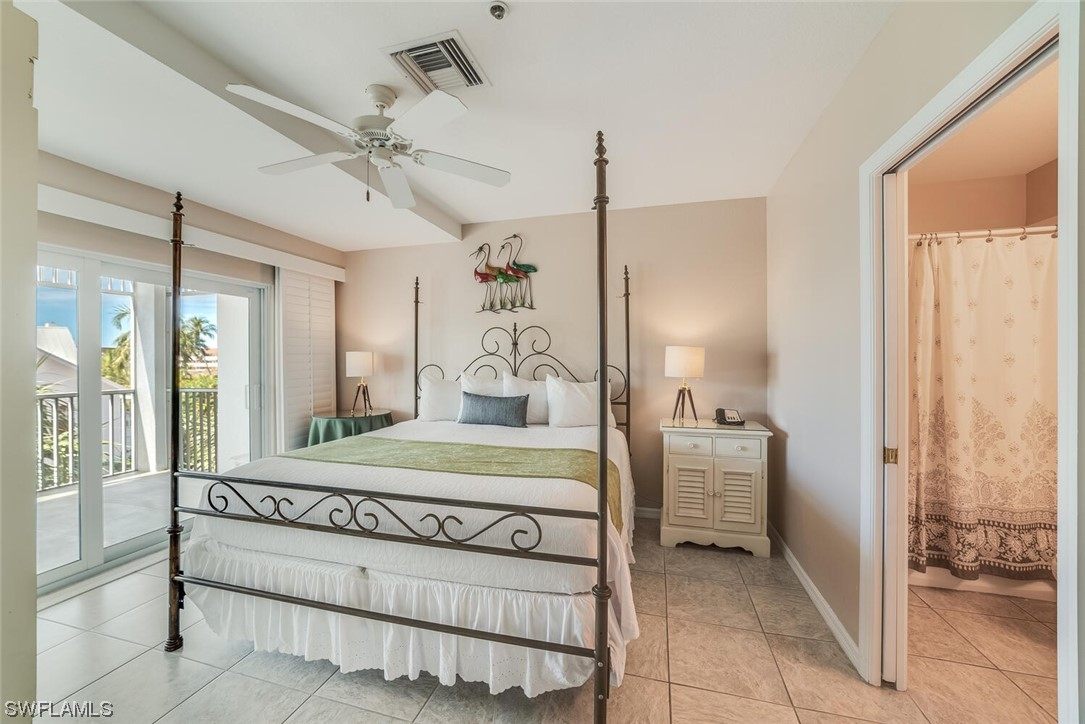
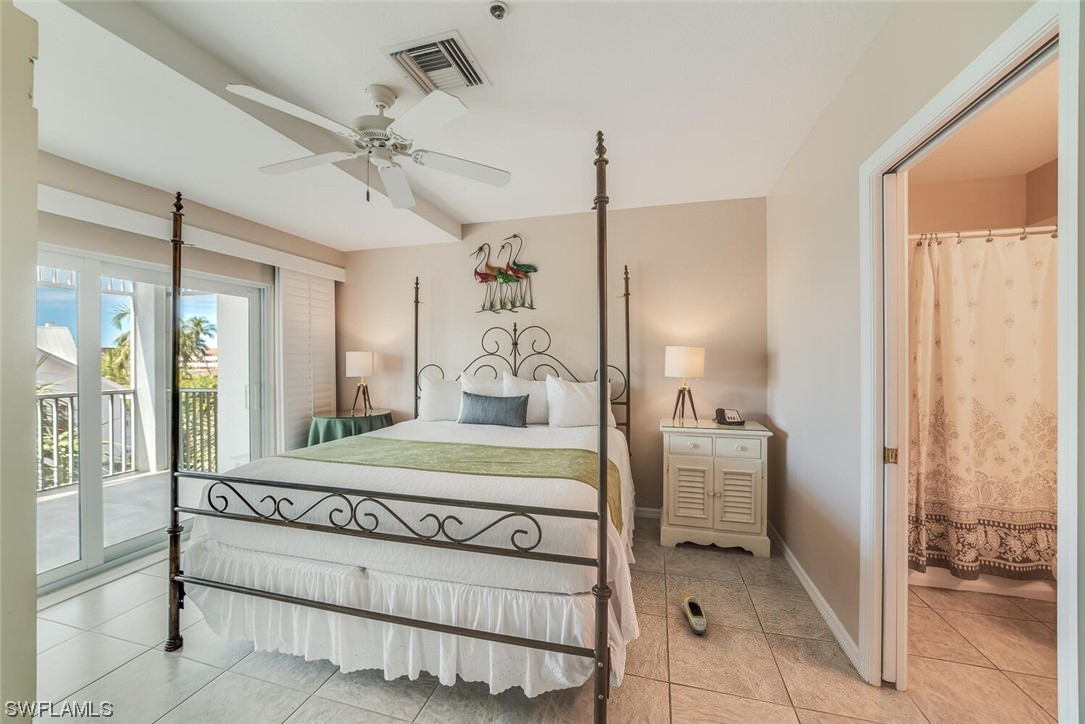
+ shoe [680,592,707,635]
